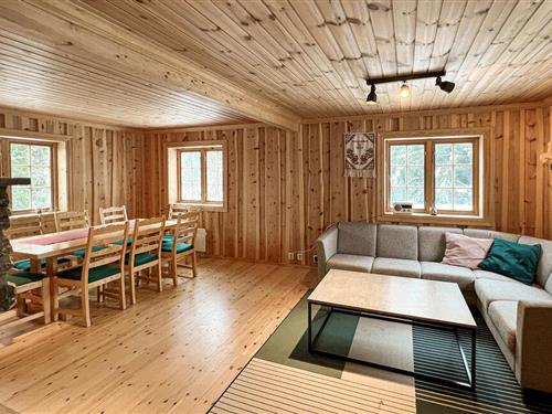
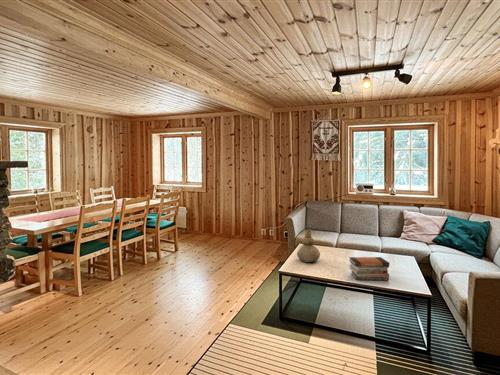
+ book stack [348,256,390,281]
+ vase [296,228,321,263]
